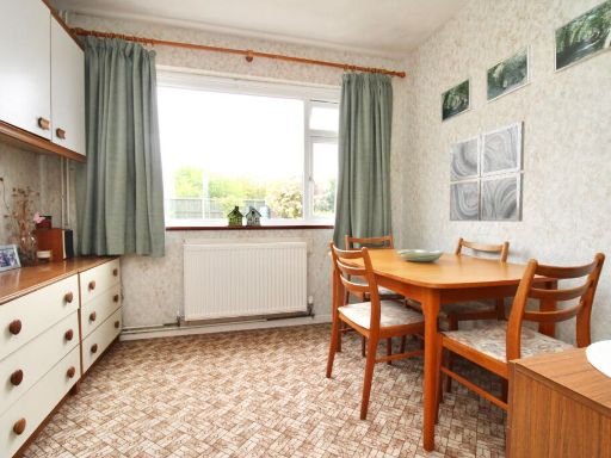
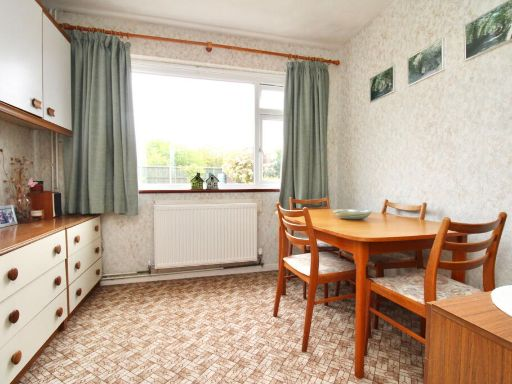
- wall art [449,119,526,223]
